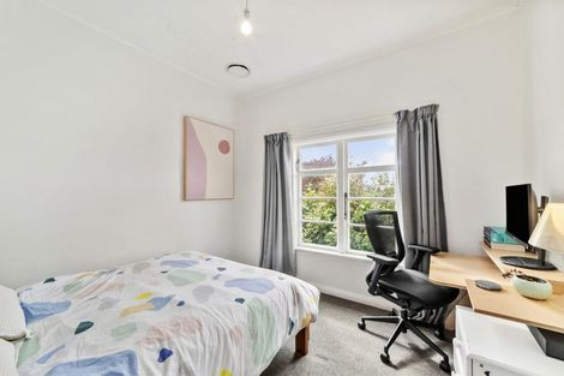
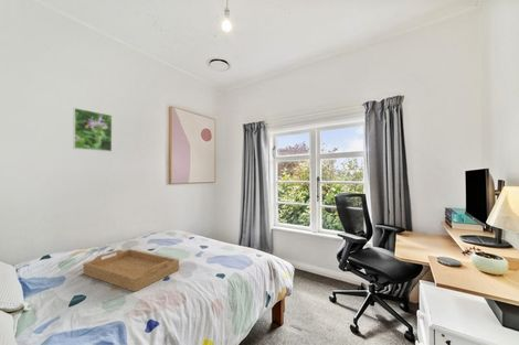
+ serving tray [82,248,180,293]
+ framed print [72,107,113,153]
